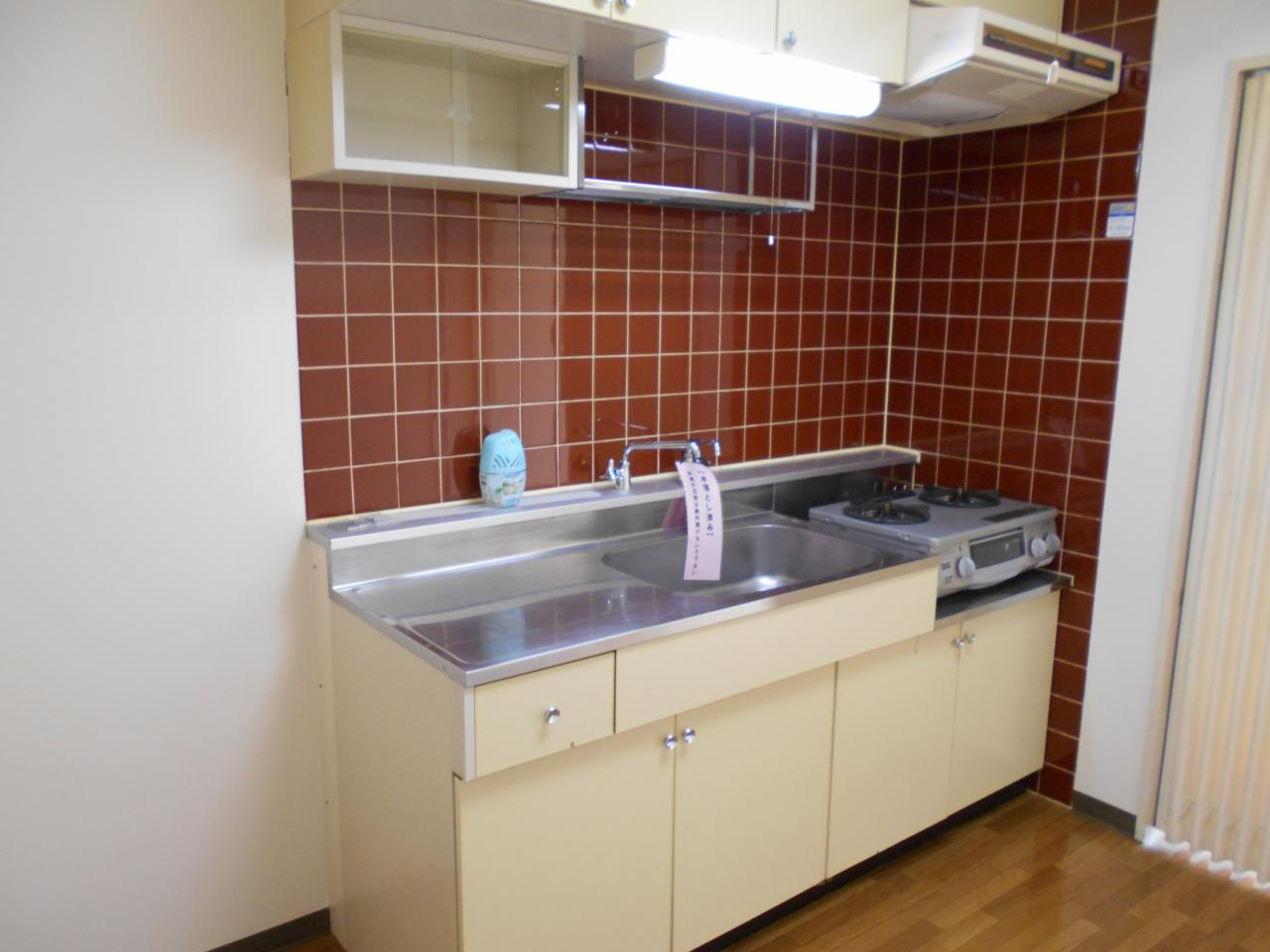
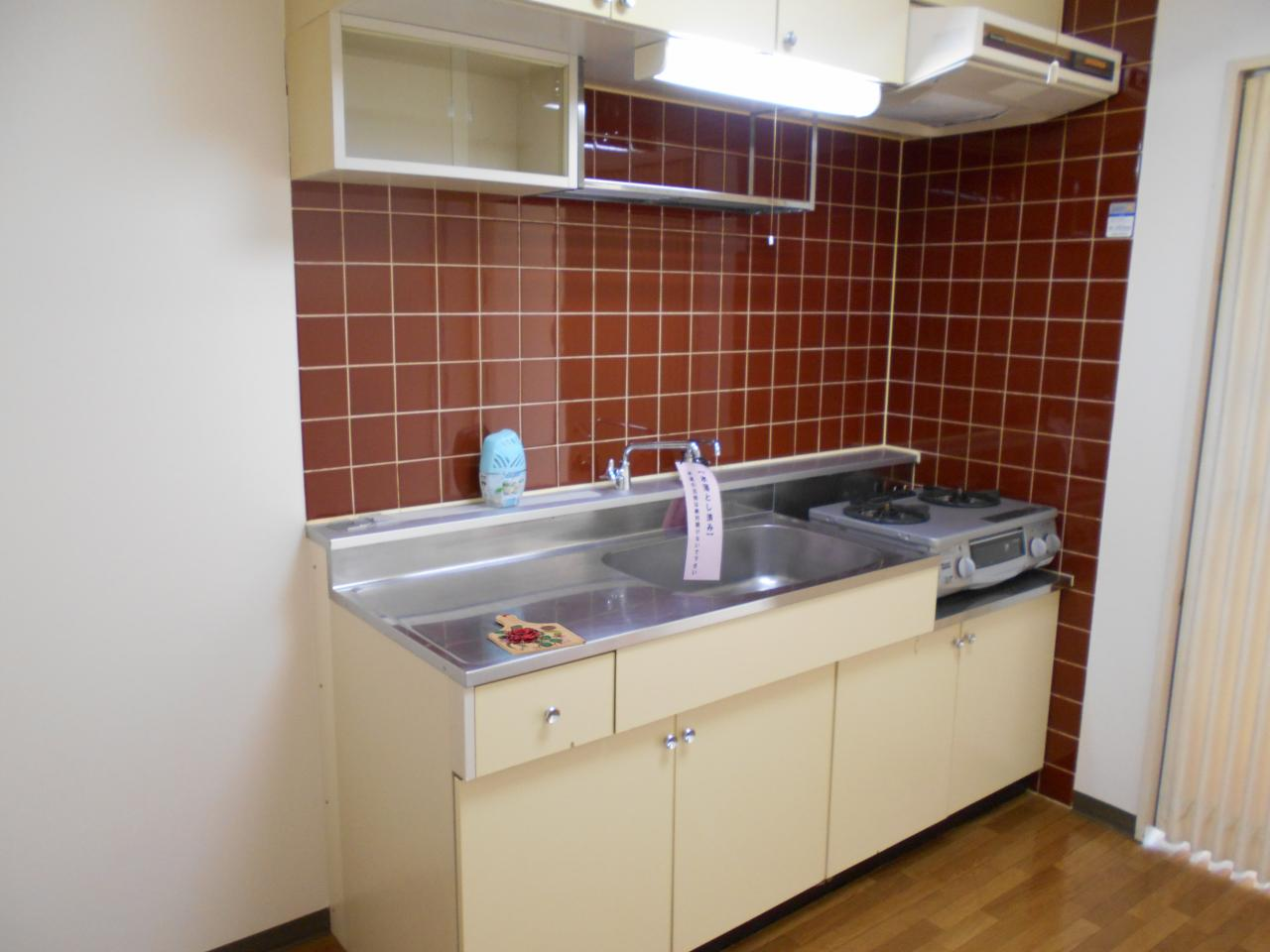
+ cutting board [487,613,586,656]
